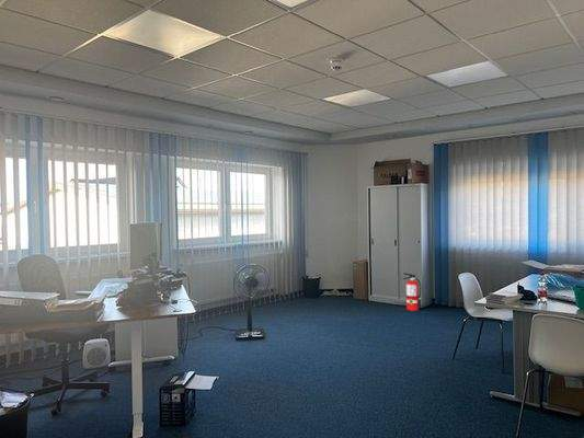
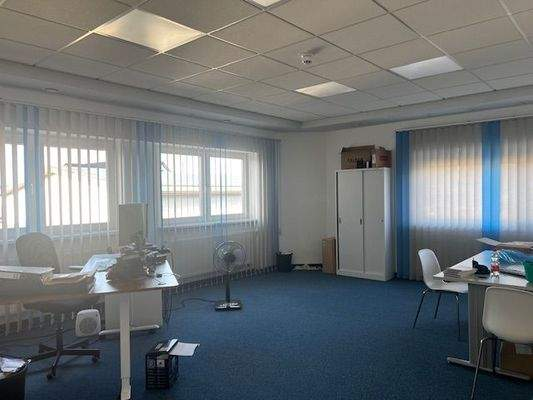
- fire extinguisher [401,273,422,312]
